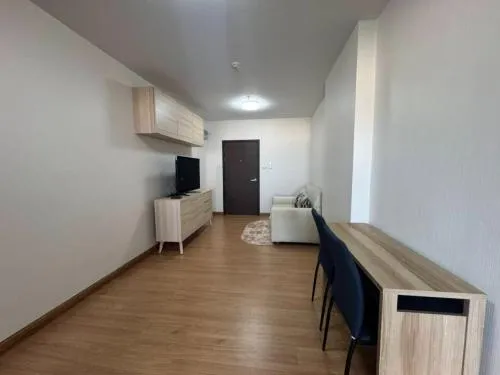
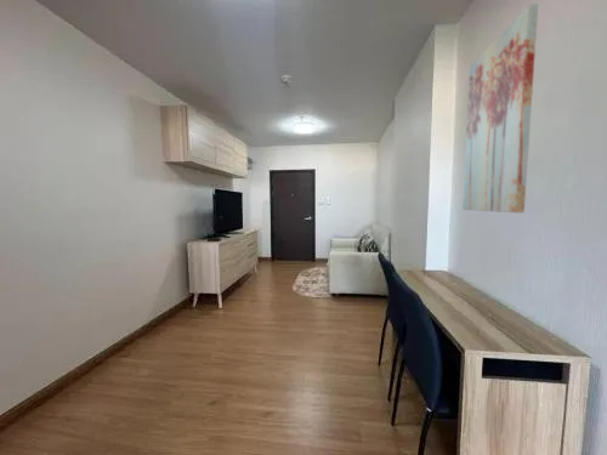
+ wall art [461,2,539,214]
